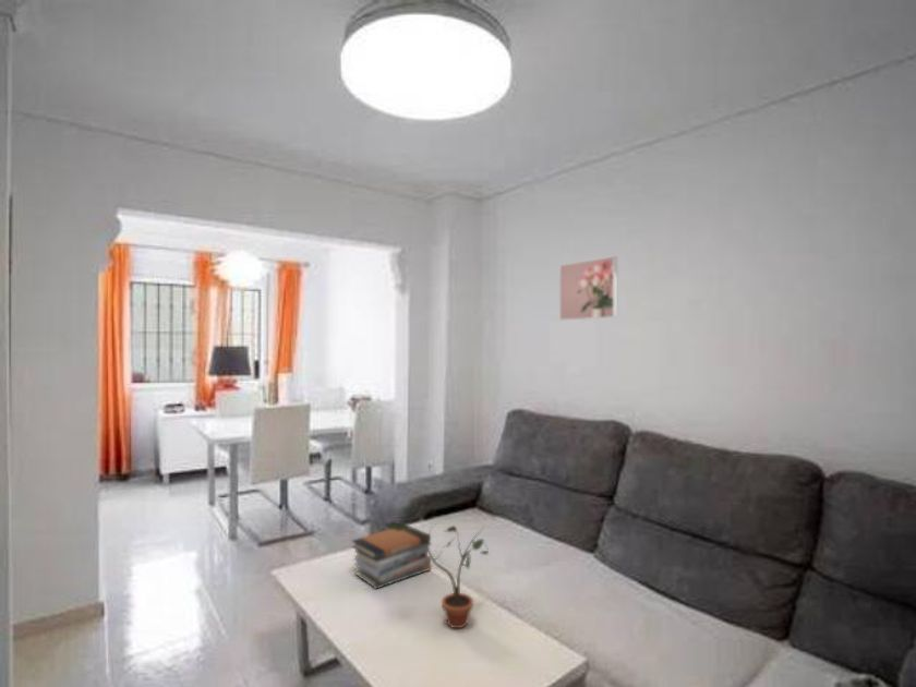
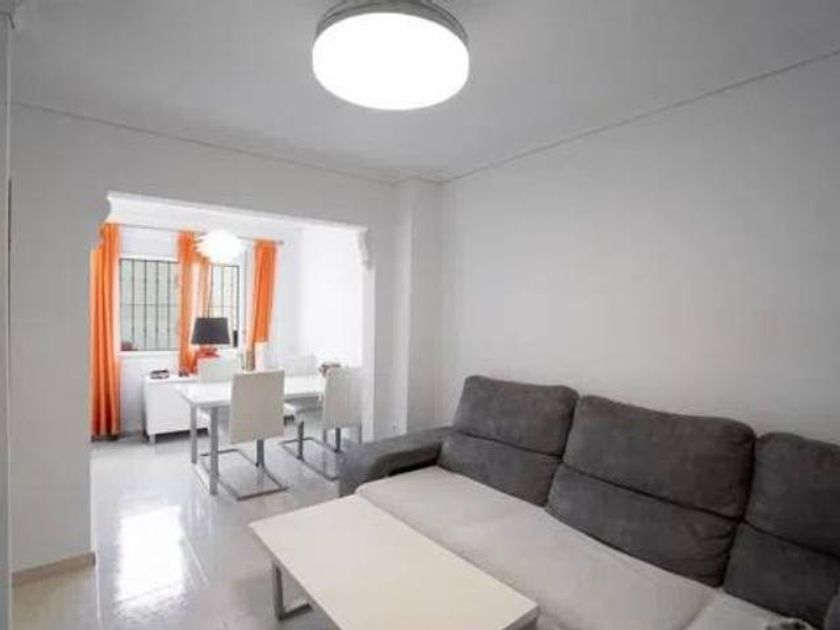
- potted plant [385,520,490,629]
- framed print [558,255,618,322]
- book stack [350,525,432,590]
